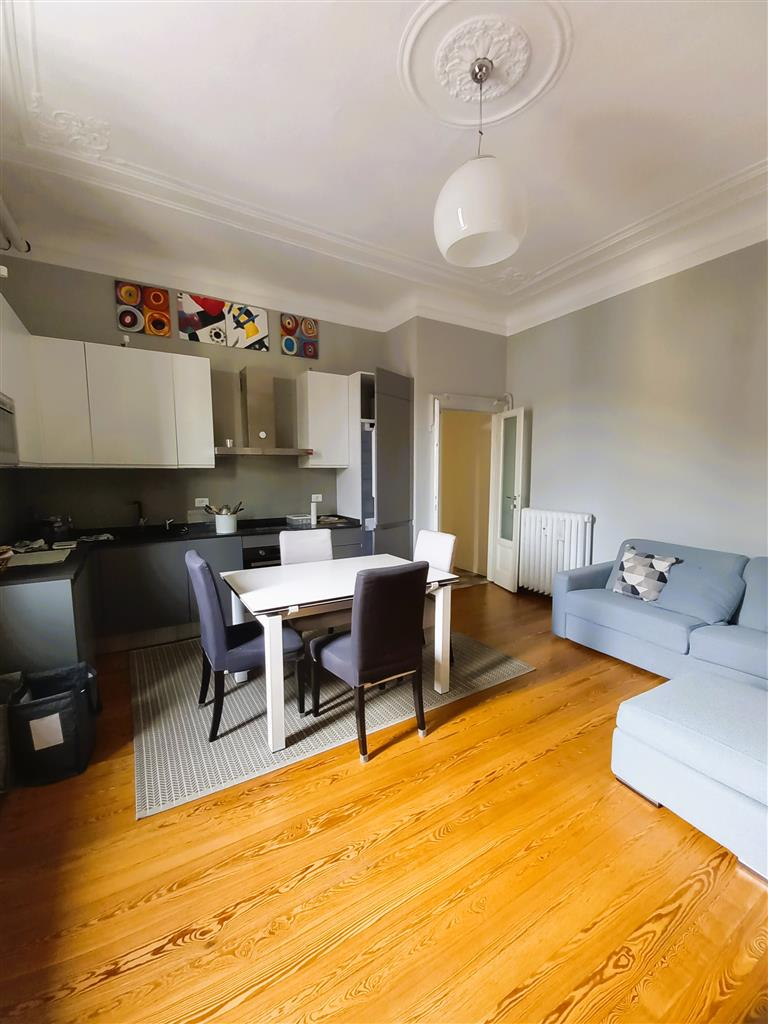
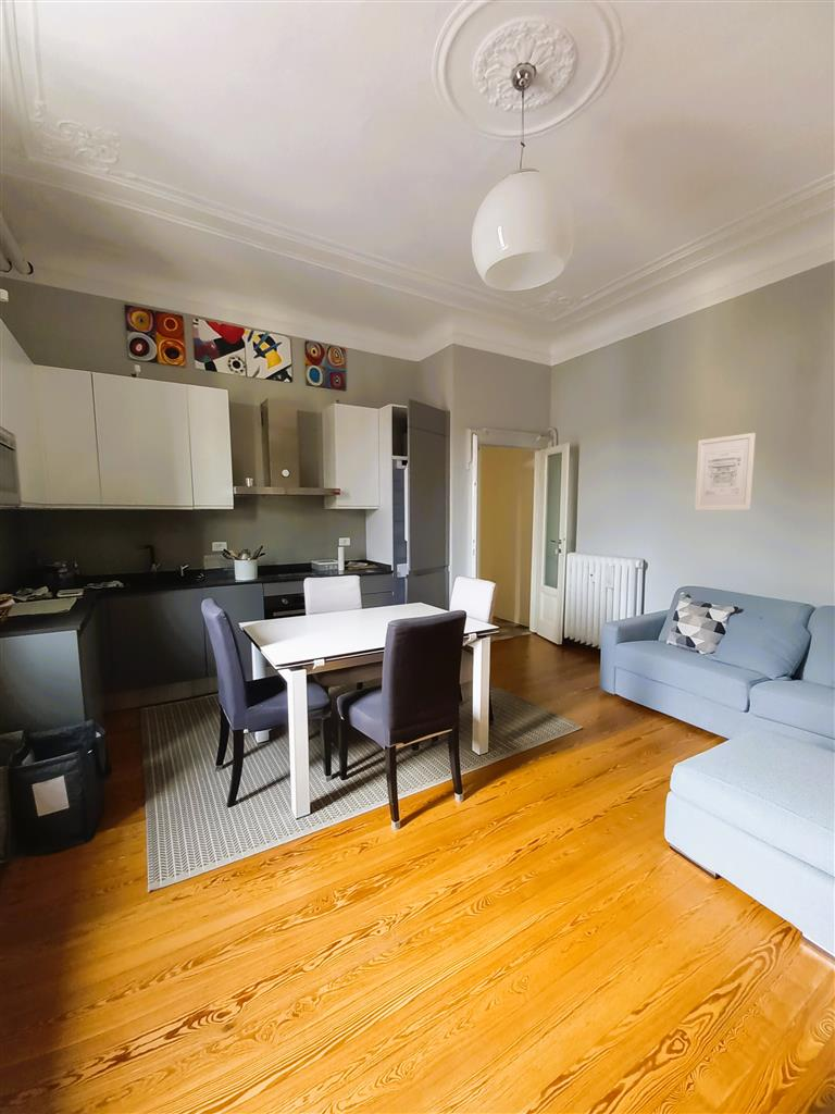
+ wall art [694,432,757,511]
